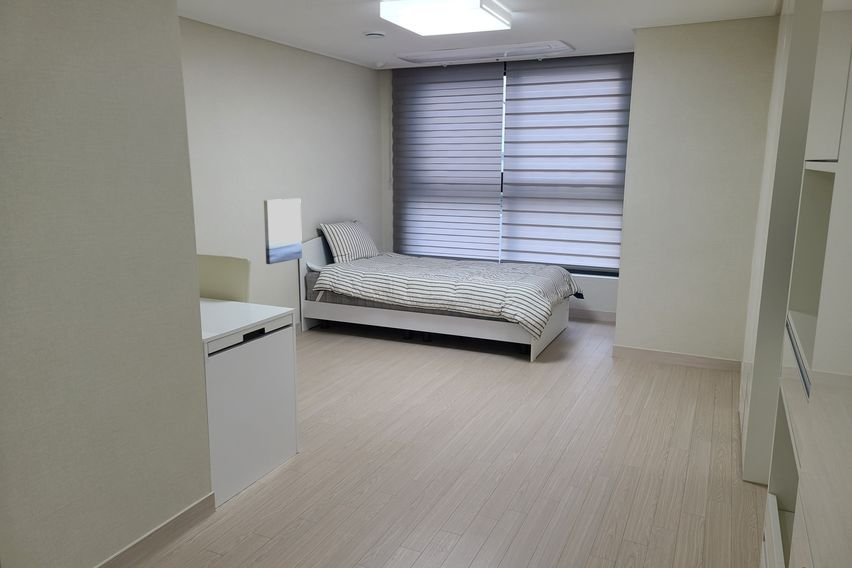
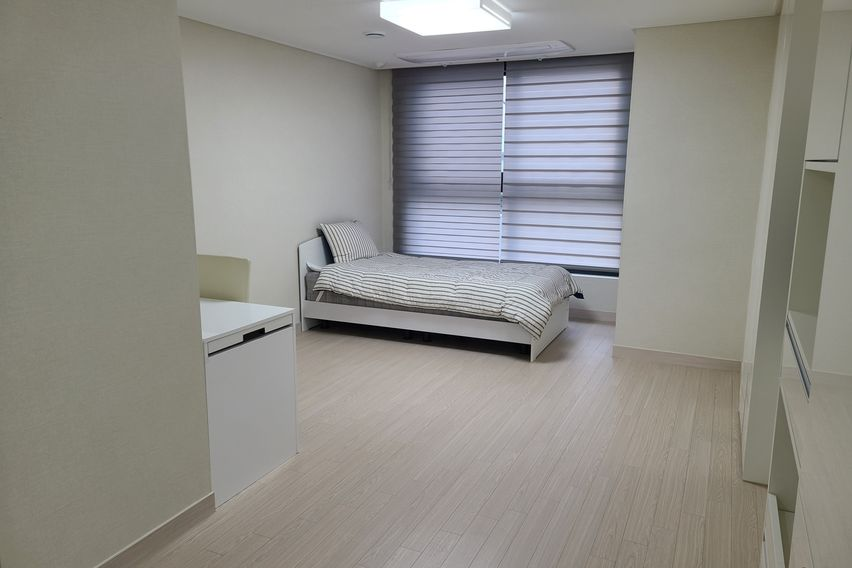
- wall art [263,198,303,265]
